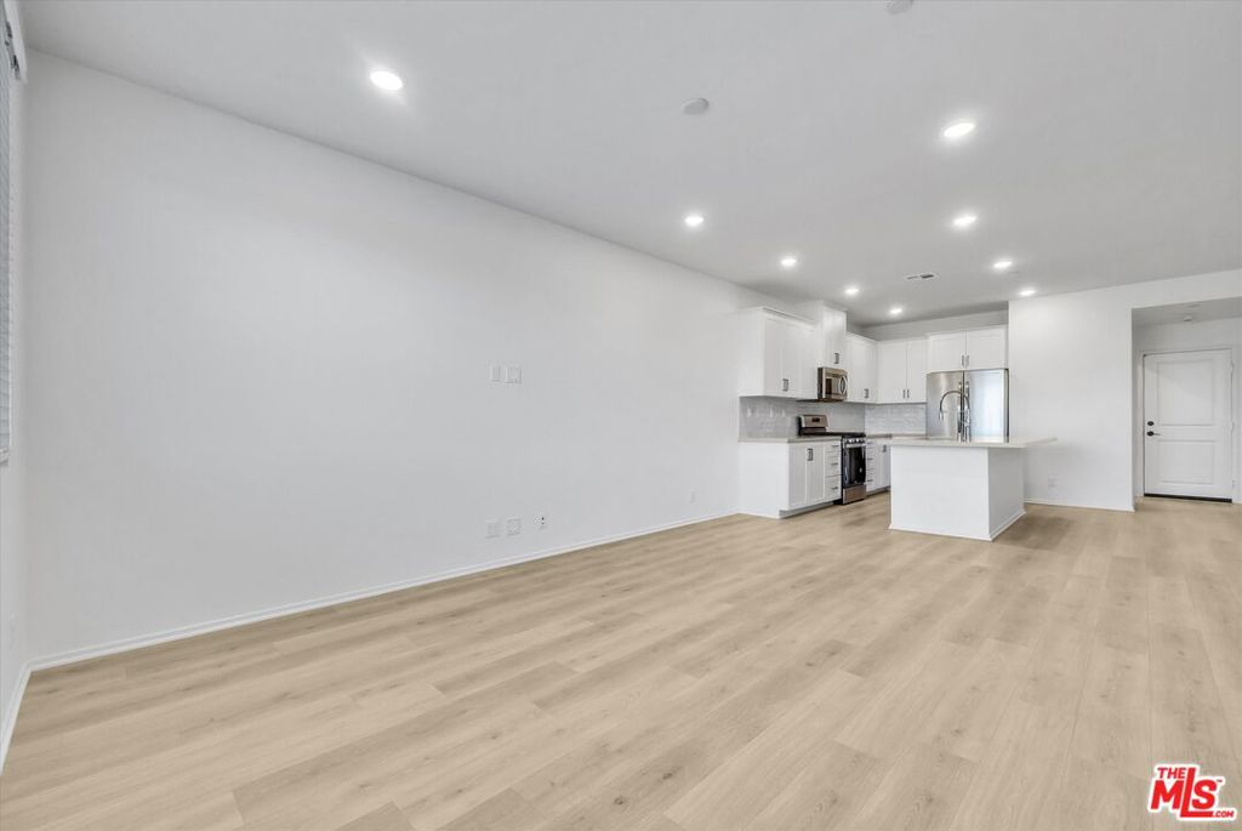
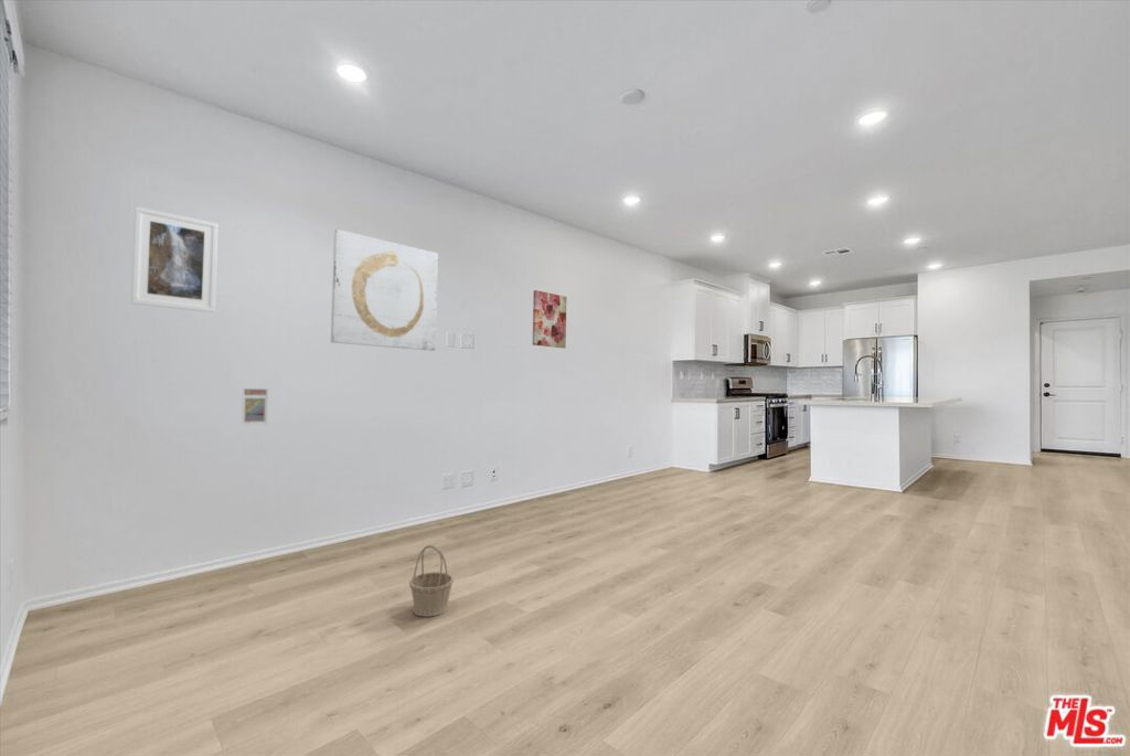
+ wall art [330,228,439,352]
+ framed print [130,205,220,313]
+ basket [408,544,455,618]
+ wall art [532,289,567,349]
+ trading card display case [241,387,269,426]
